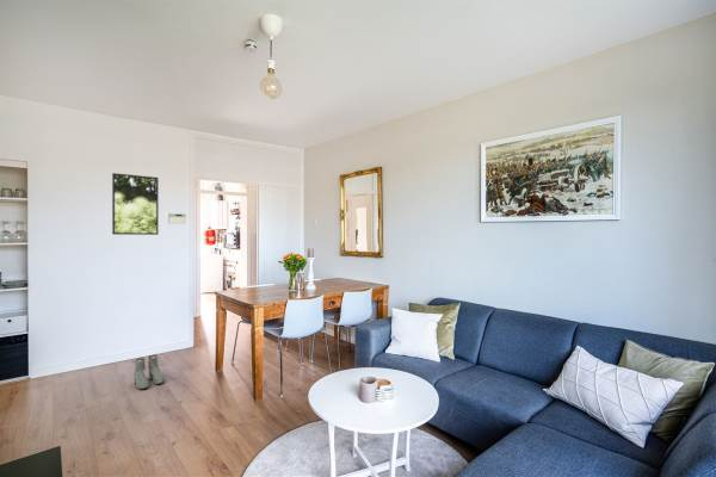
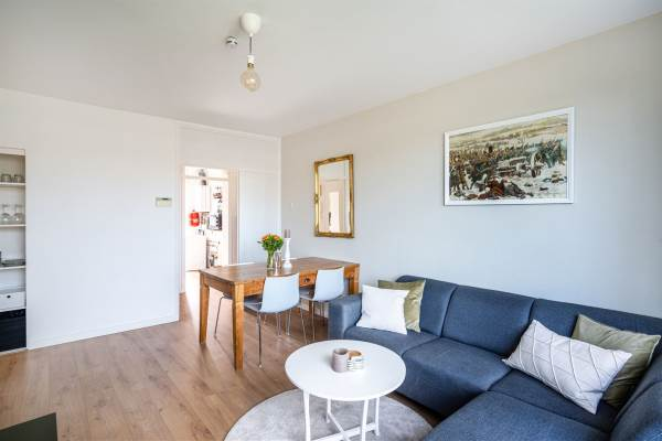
- boots [132,354,165,390]
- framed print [111,172,160,236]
